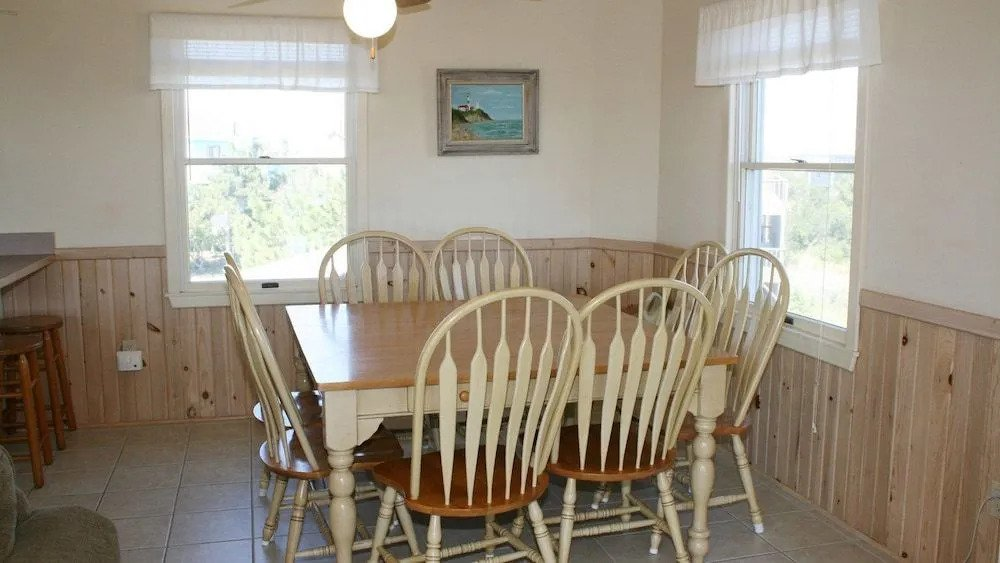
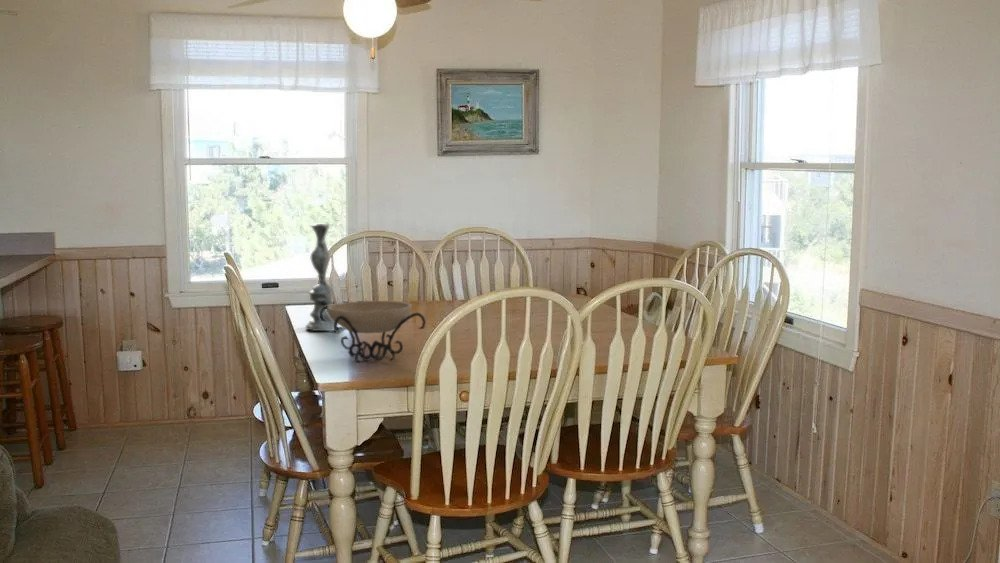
+ candlestick [304,223,339,332]
+ decorative bowl [320,300,427,364]
